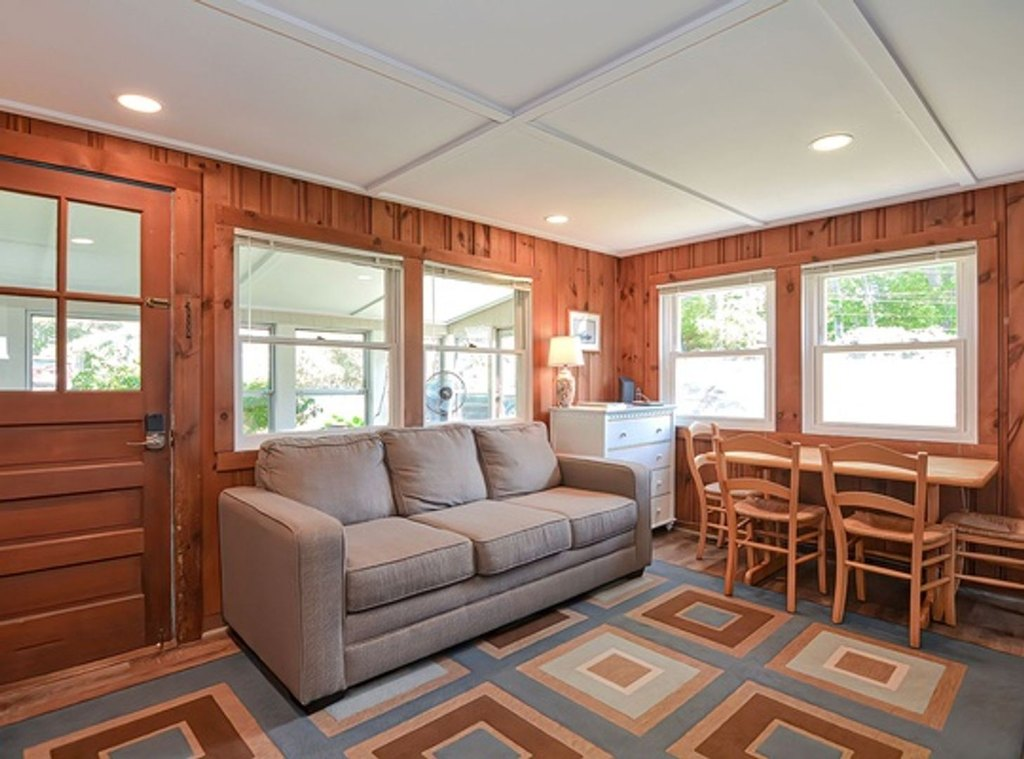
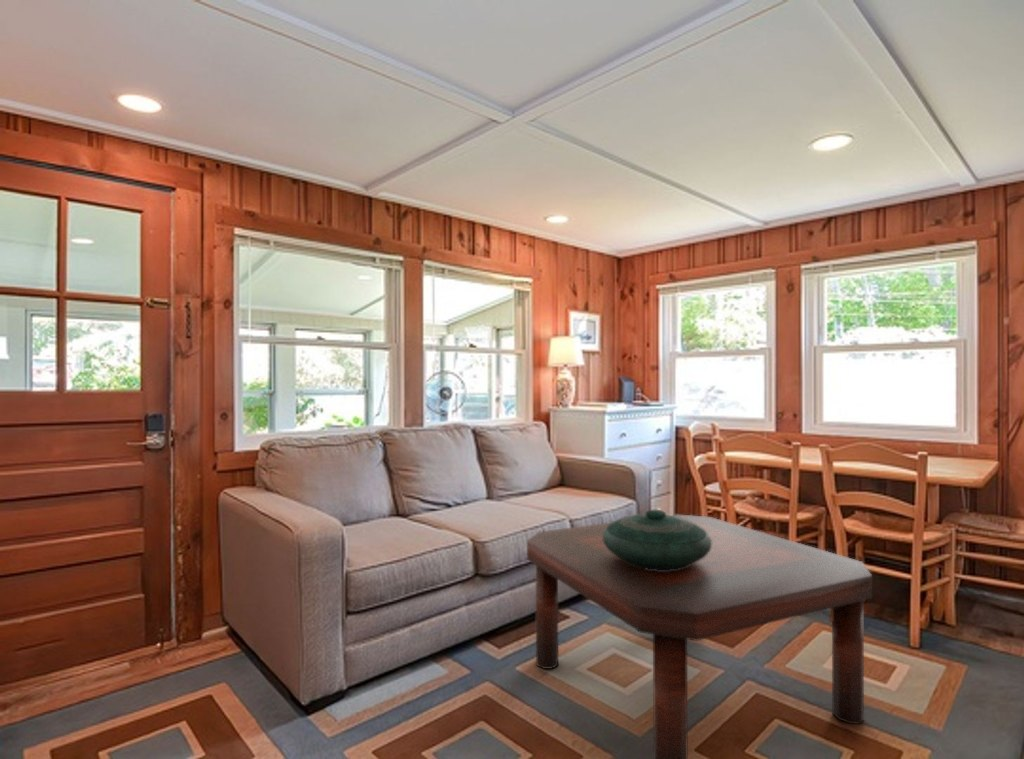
+ coffee table [526,513,873,759]
+ decorative bowl [603,509,712,570]
